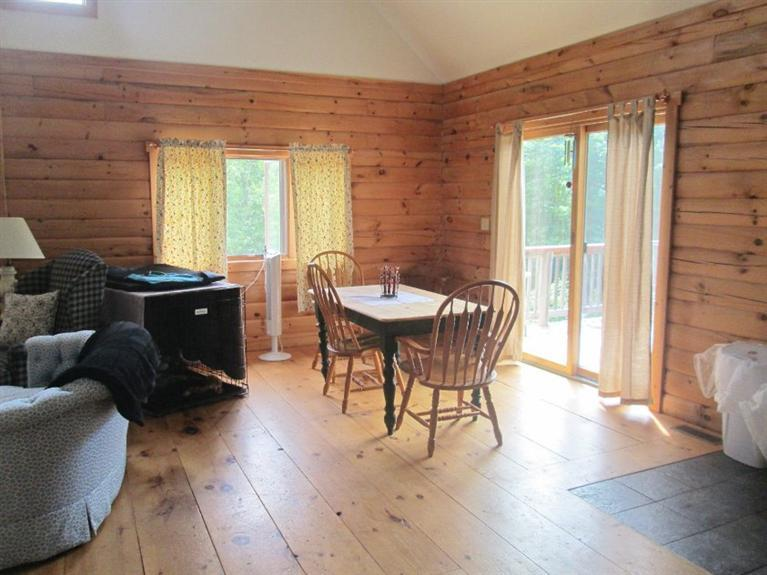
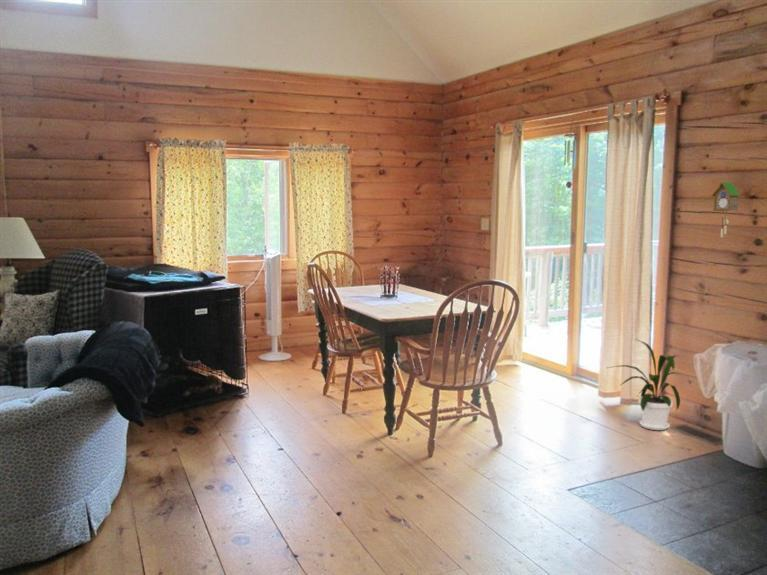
+ cuckoo clock [710,181,741,239]
+ house plant [607,338,682,431]
